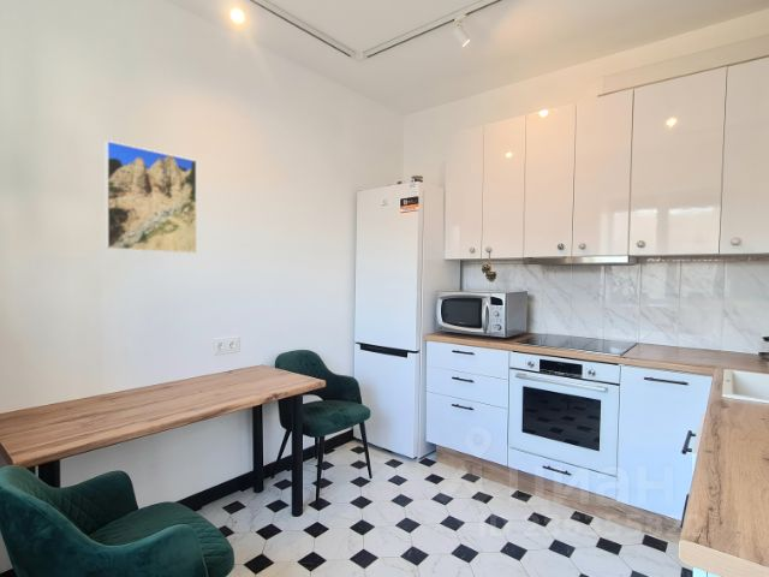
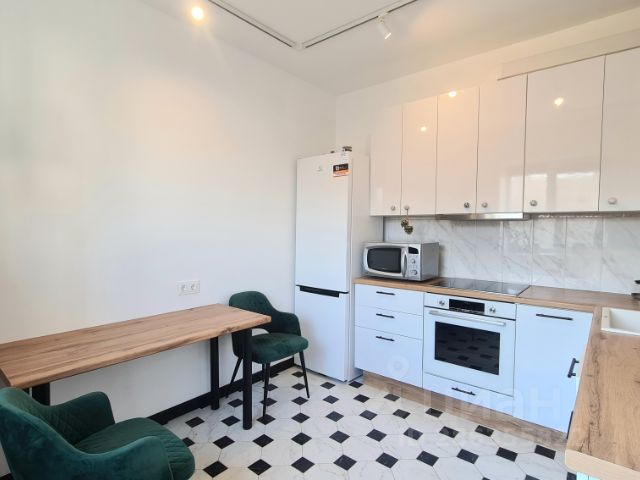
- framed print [103,139,198,255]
